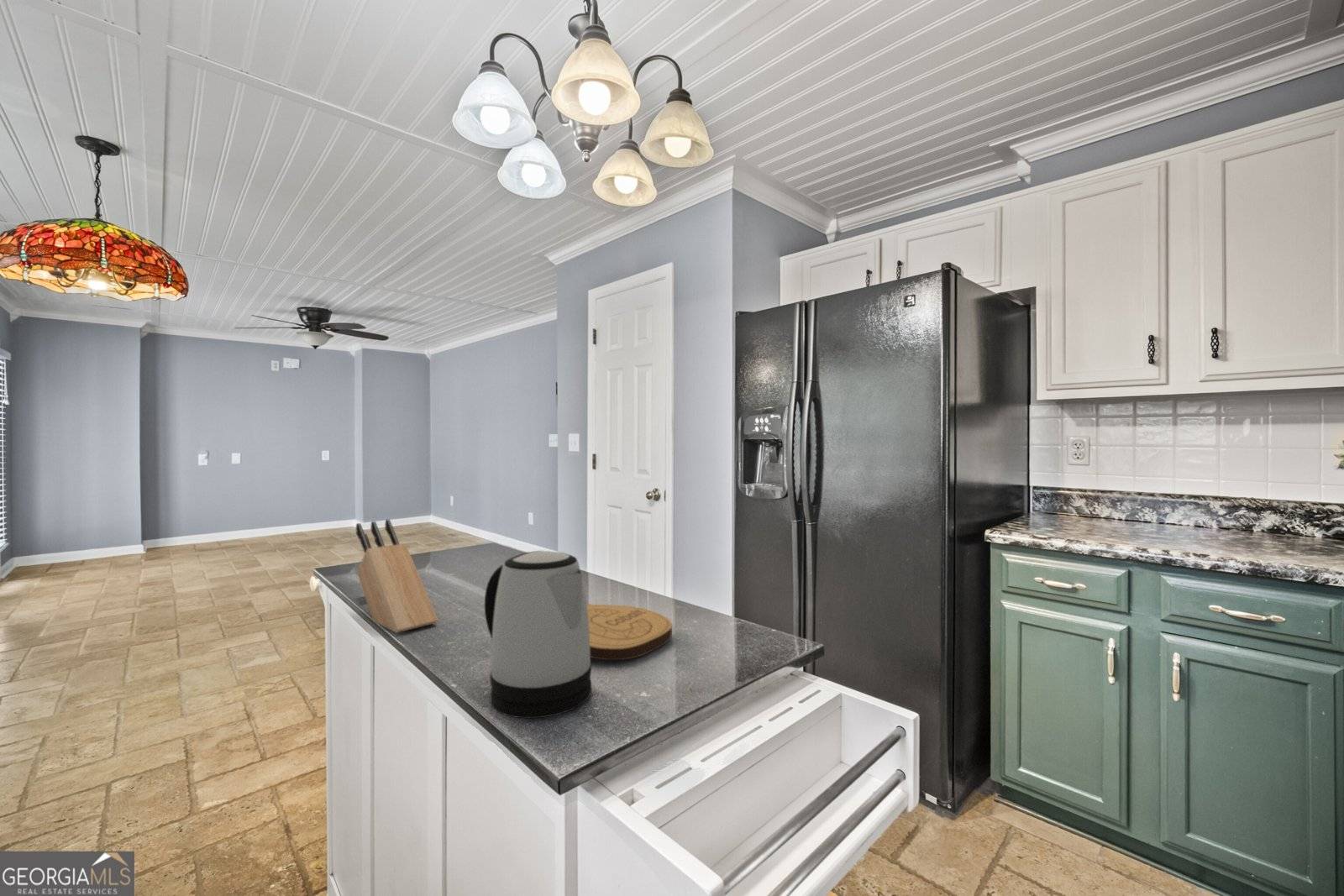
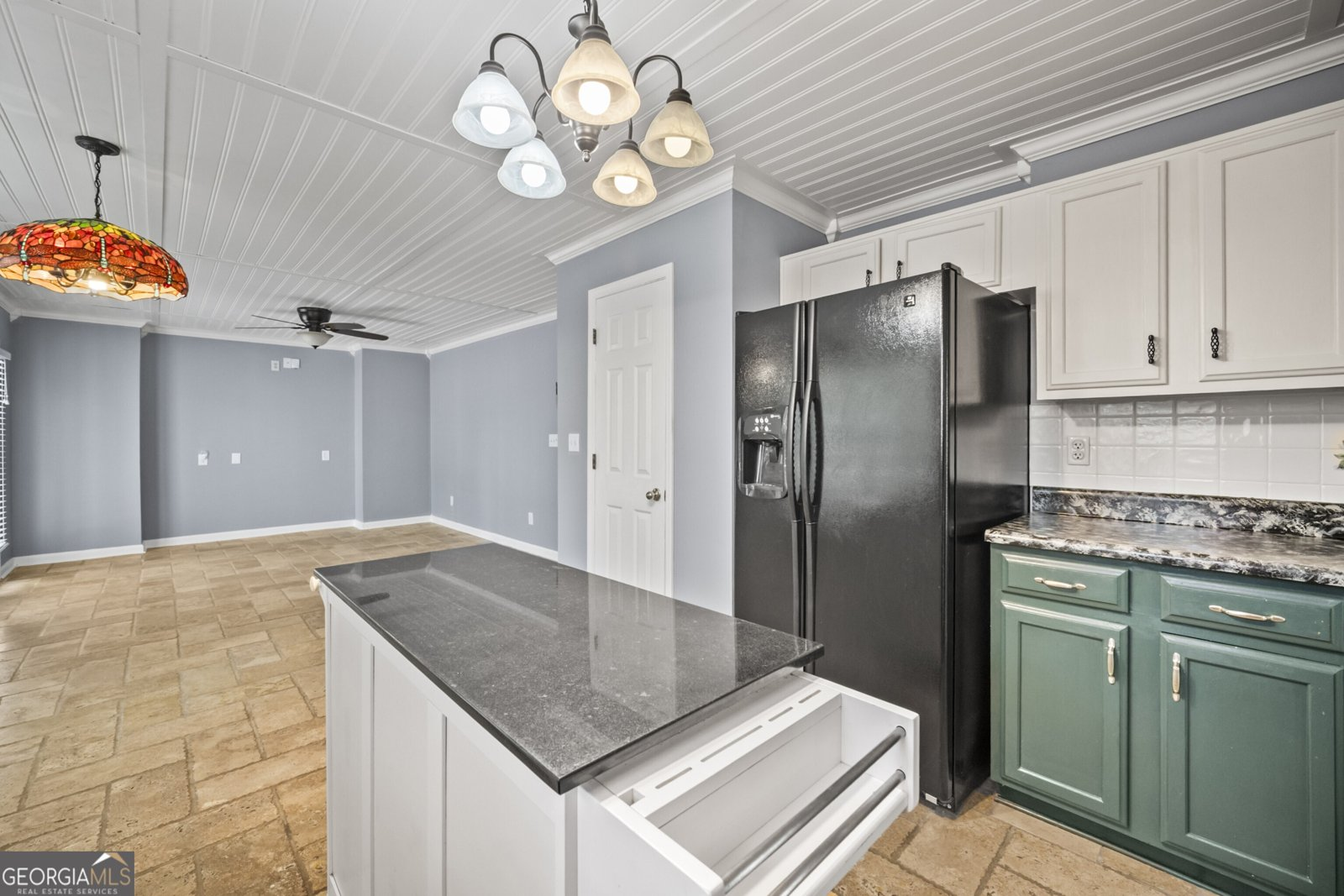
- key chain [586,602,673,661]
- kettle [484,550,592,719]
- knife block [355,518,438,634]
